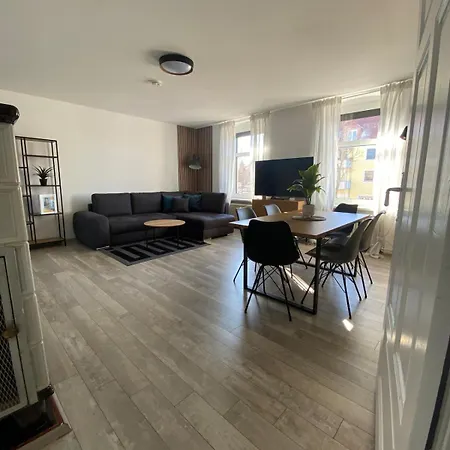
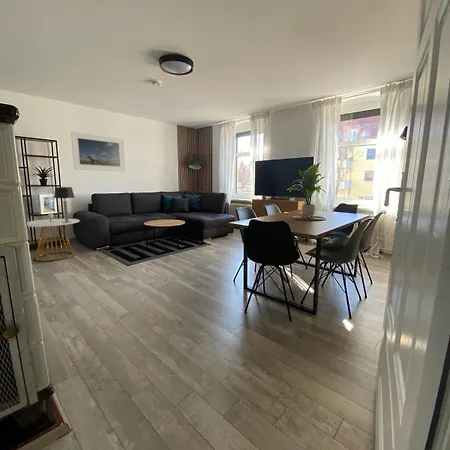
+ table lamp [53,186,75,223]
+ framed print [70,131,126,173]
+ side table [26,213,80,262]
